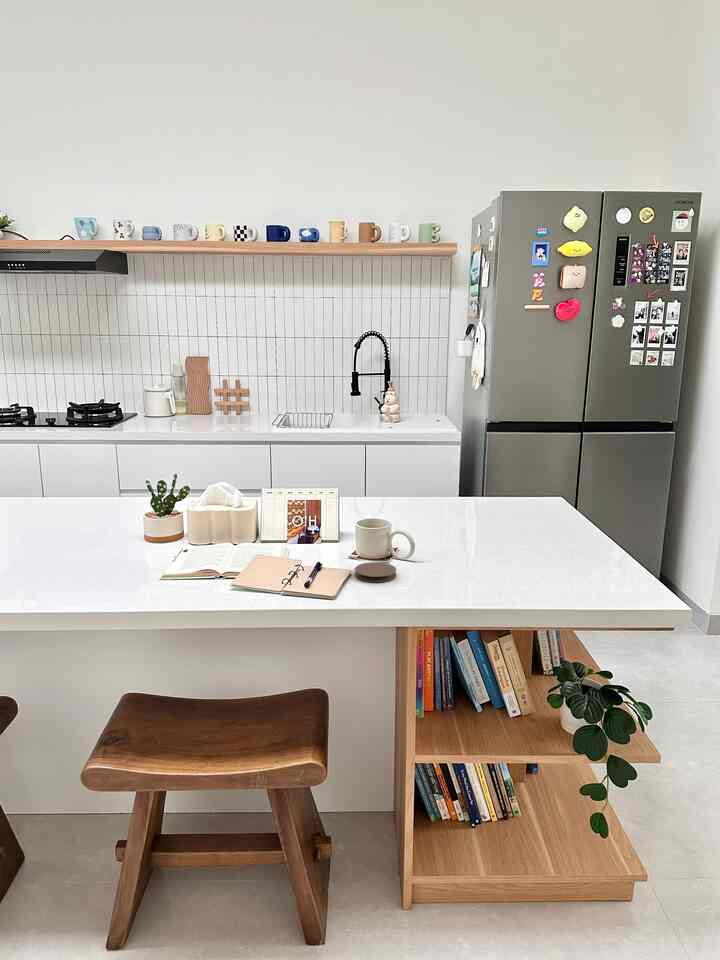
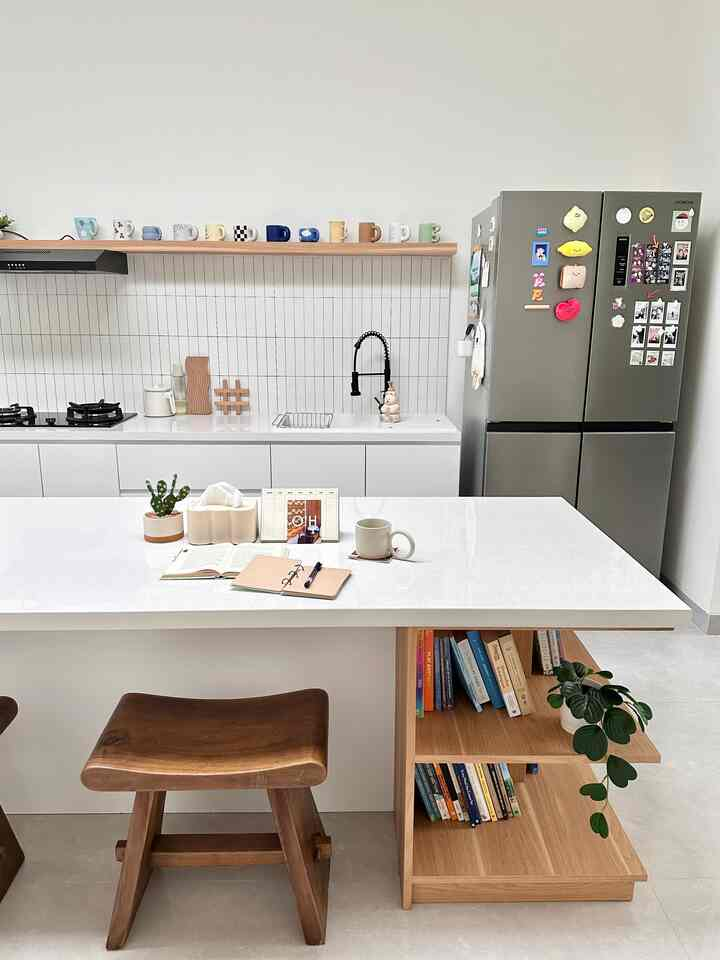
- coaster [354,561,398,583]
